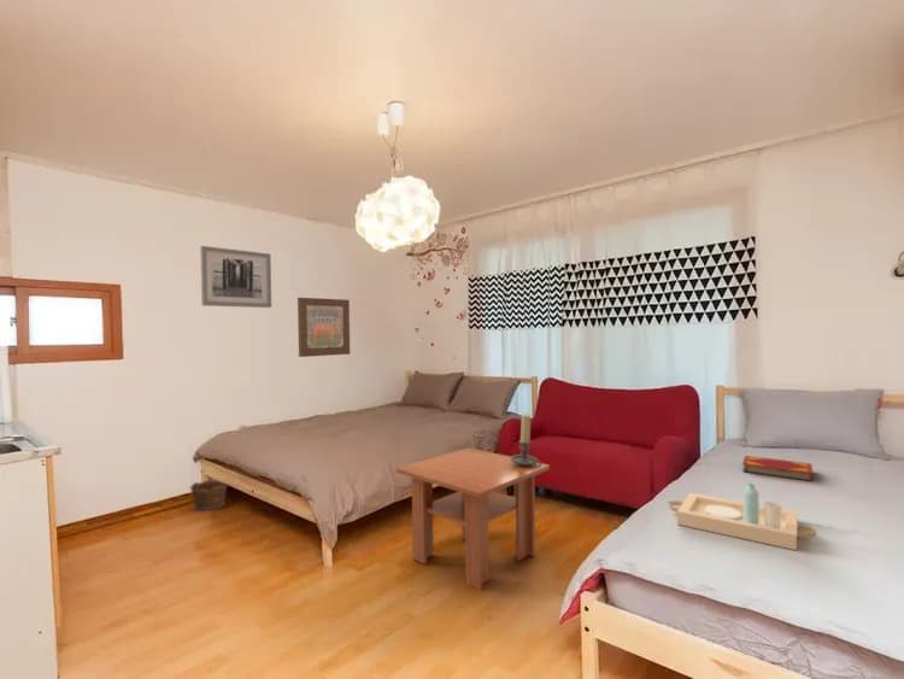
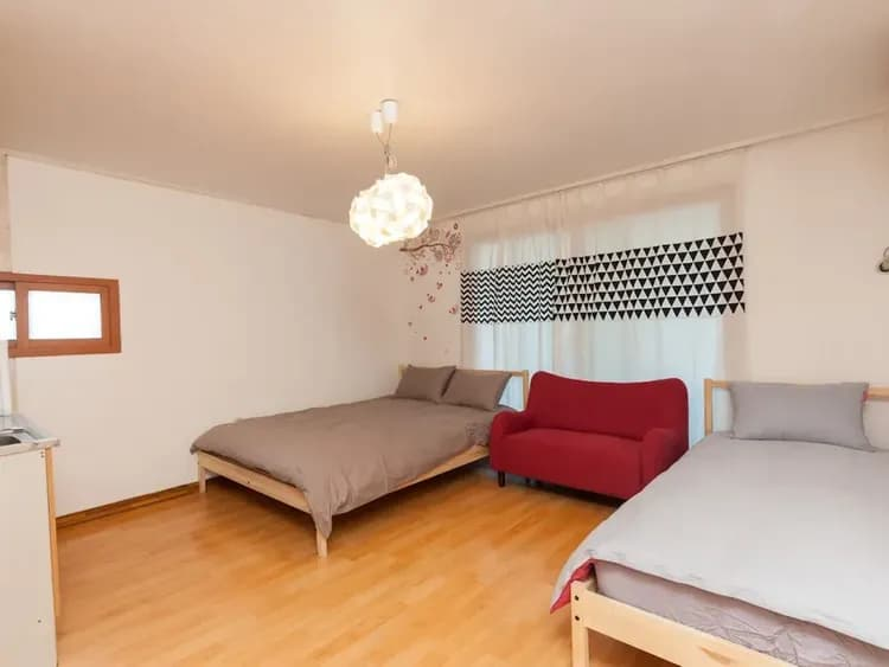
- serving tray [668,482,817,551]
- coffee table [395,446,551,591]
- wall art [297,297,351,358]
- clay pot [189,478,229,511]
- hardback book [741,455,815,482]
- candle holder [510,412,542,467]
- wall art [199,245,272,309]
